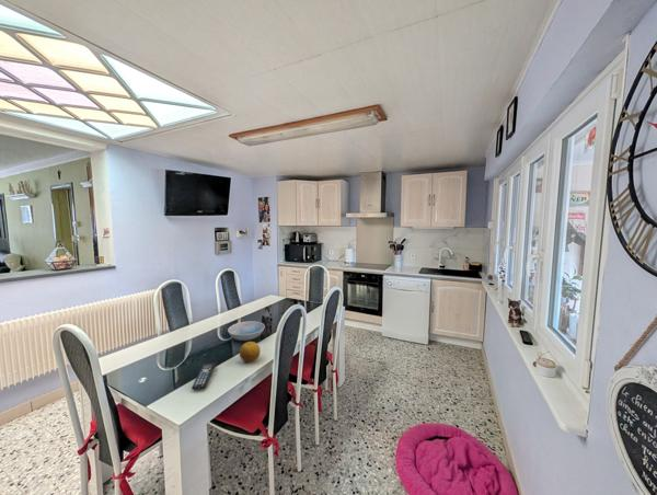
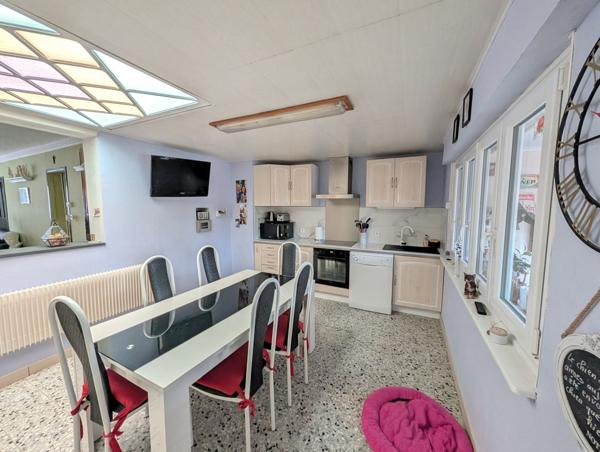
- dish [227,320,266,342]
- remote control [191,361,217,390]
- fruit [239,341,262,364]
